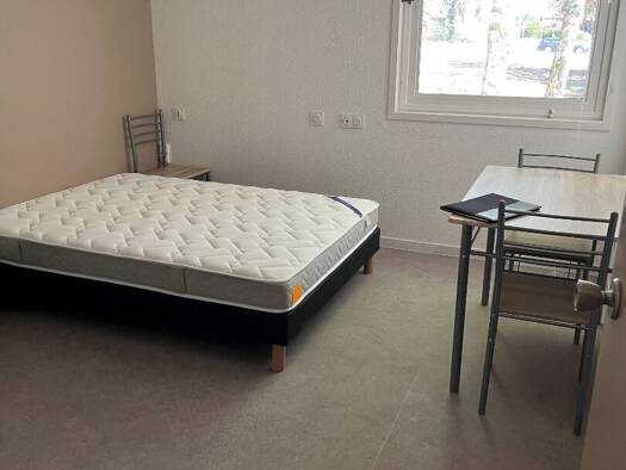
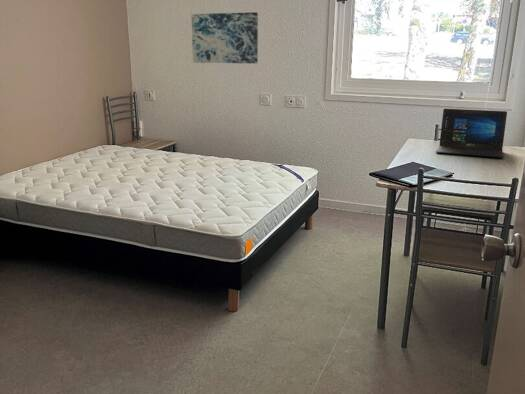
+ wall art [190,11,259,65]
+ laptop [435,108,508,158]
